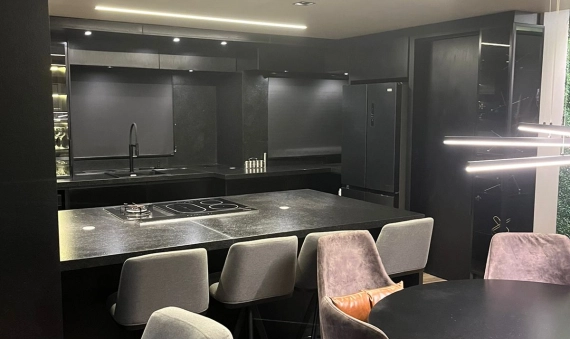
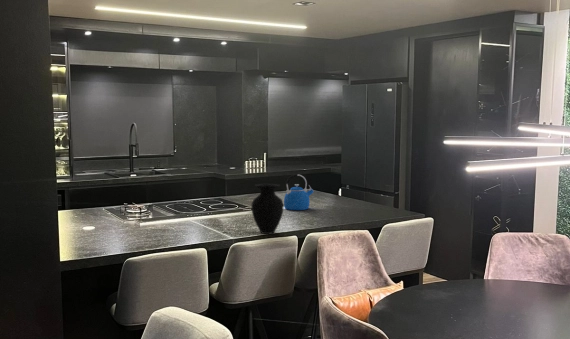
+ kettle [283,173,315,211]
+ vase [251,183,285,235]
